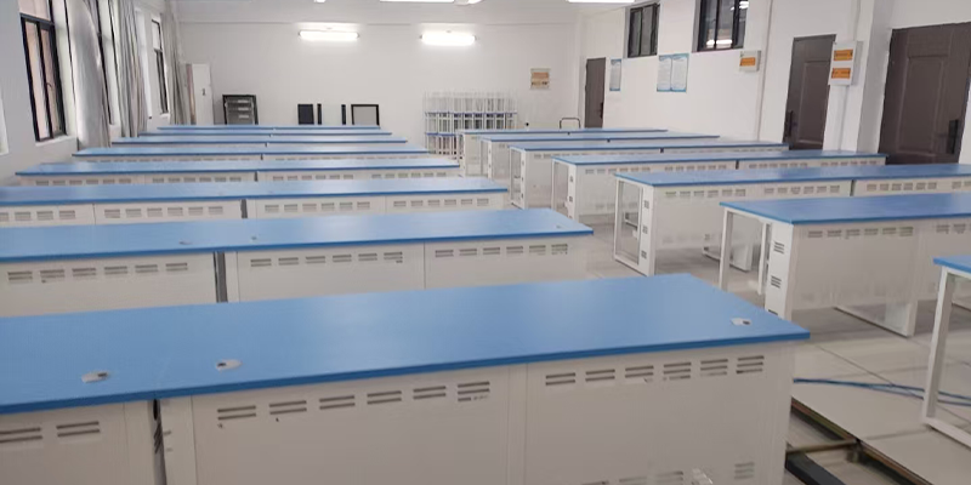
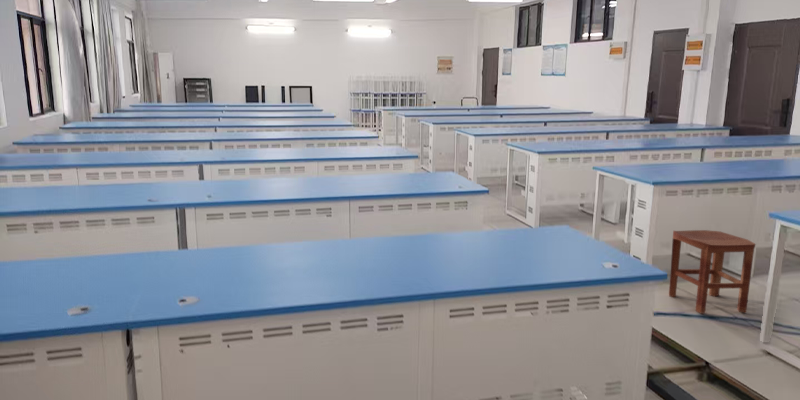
+ stool [668,229,757,315]
